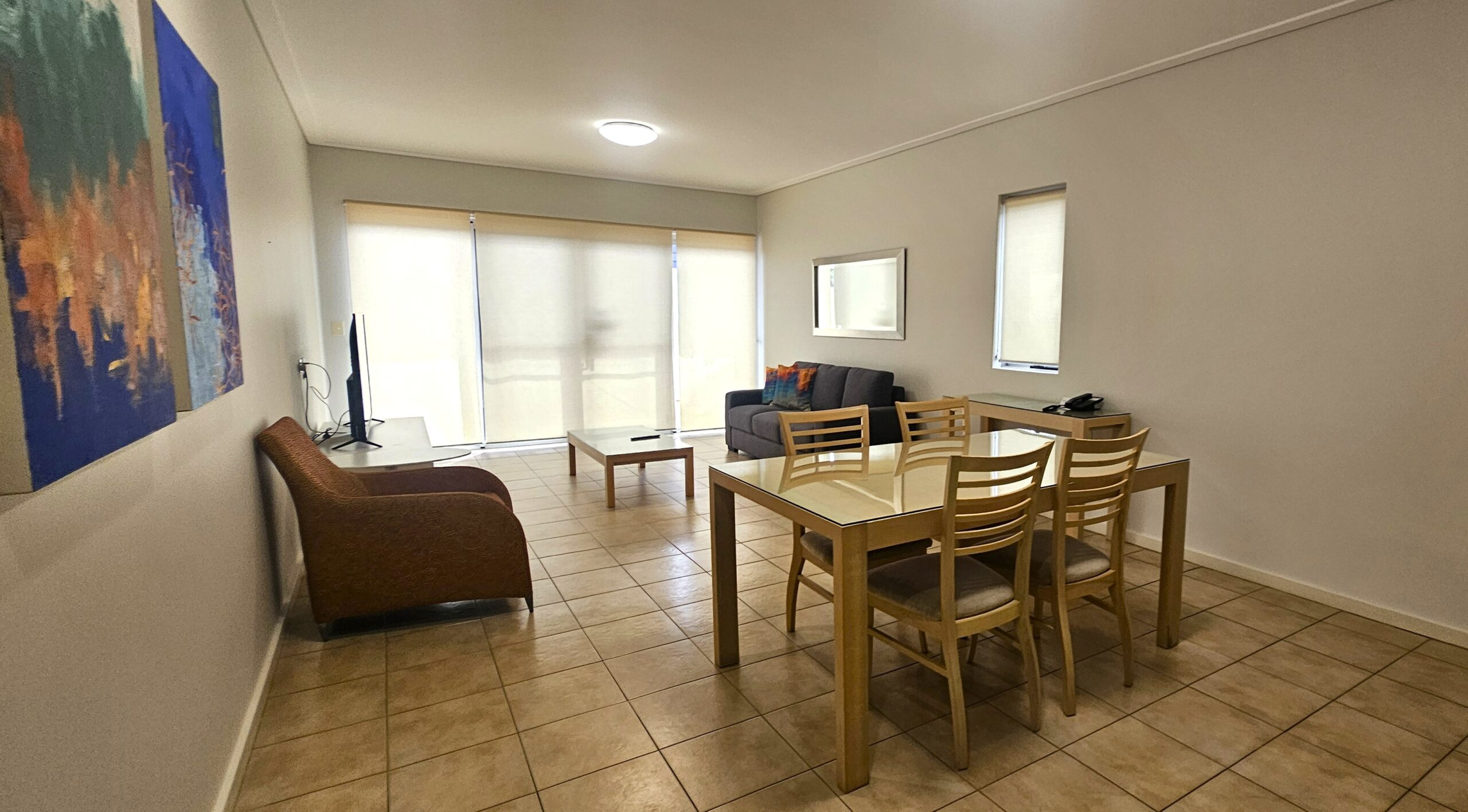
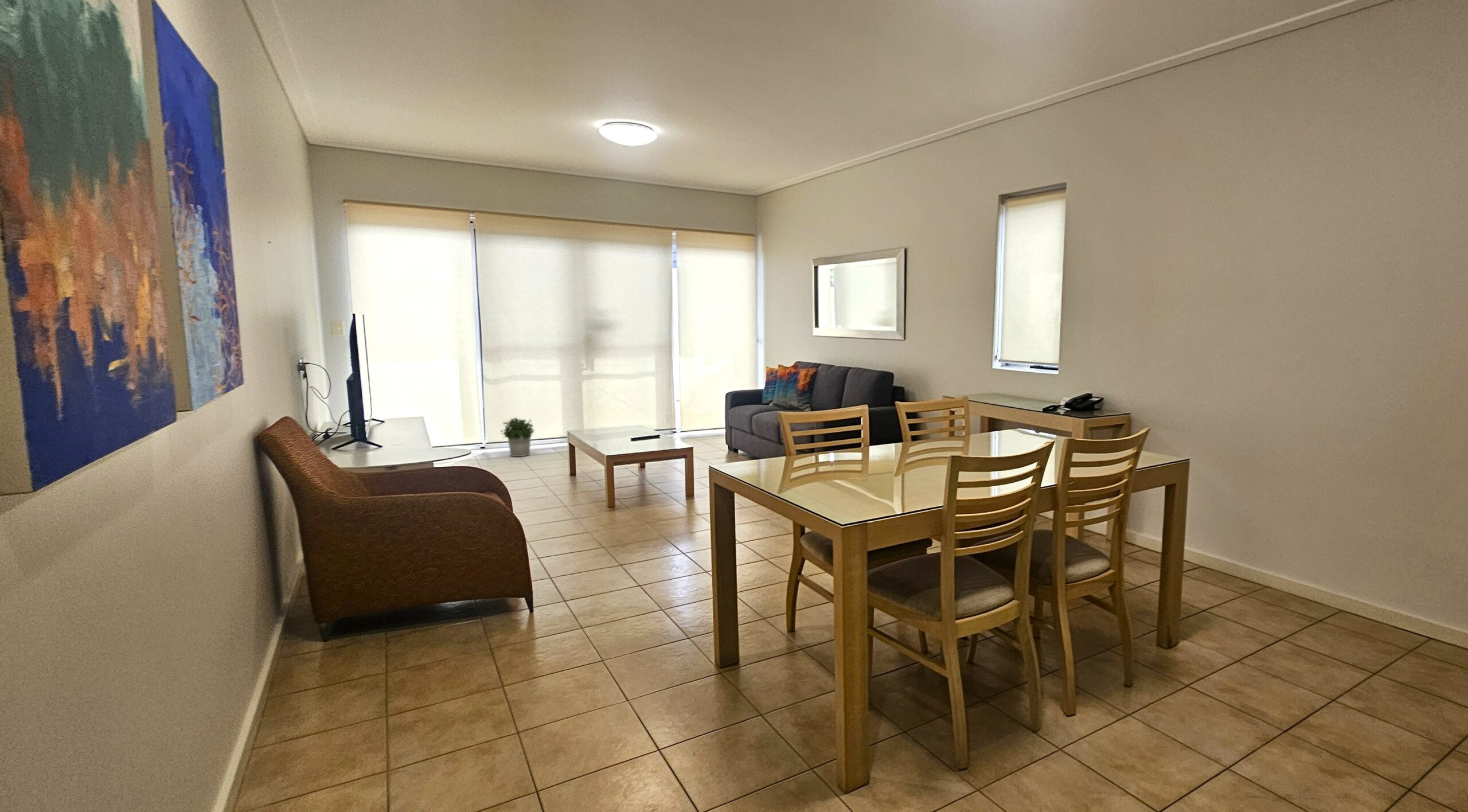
+ potted plant [500,417,535,457]
